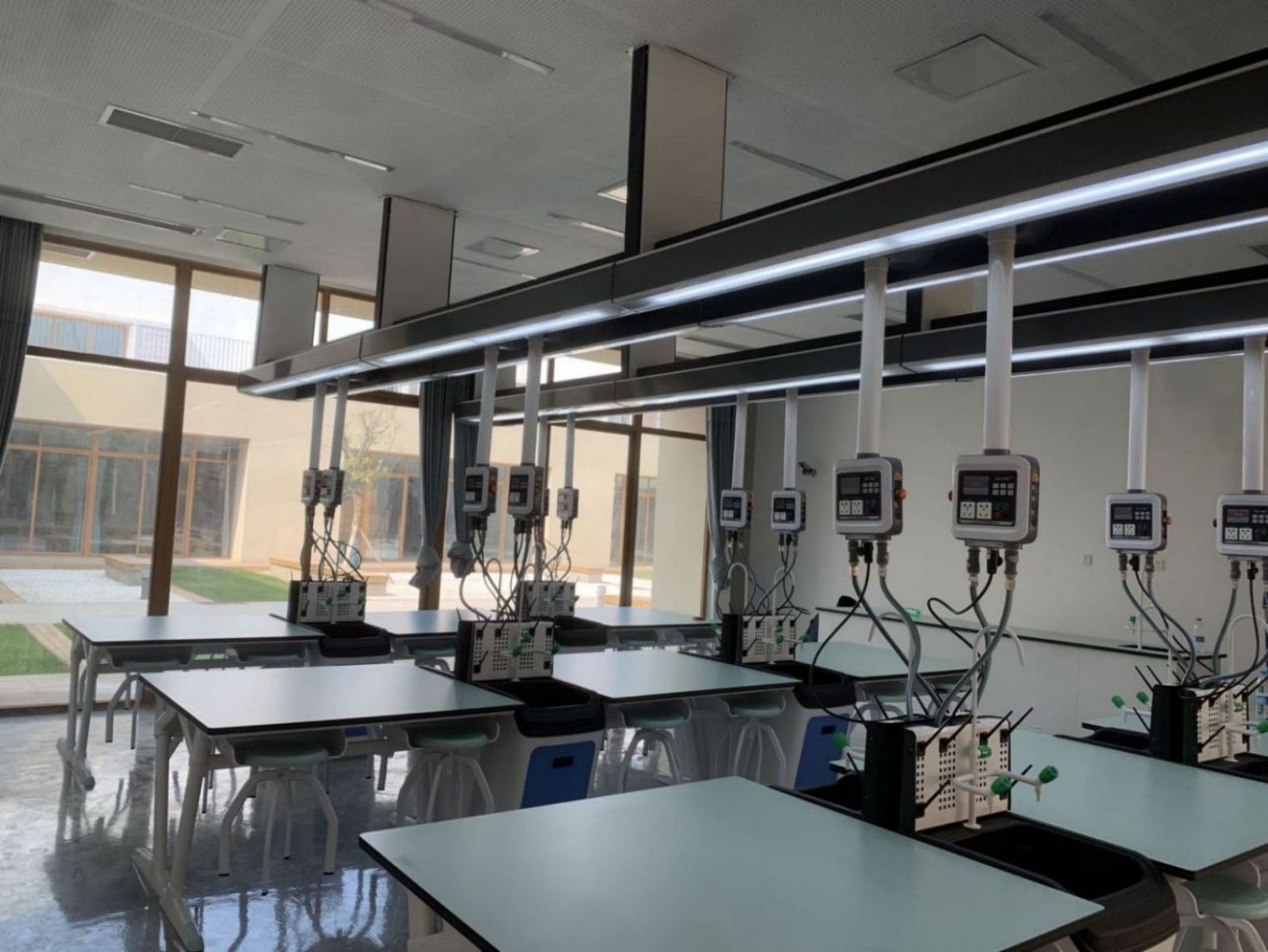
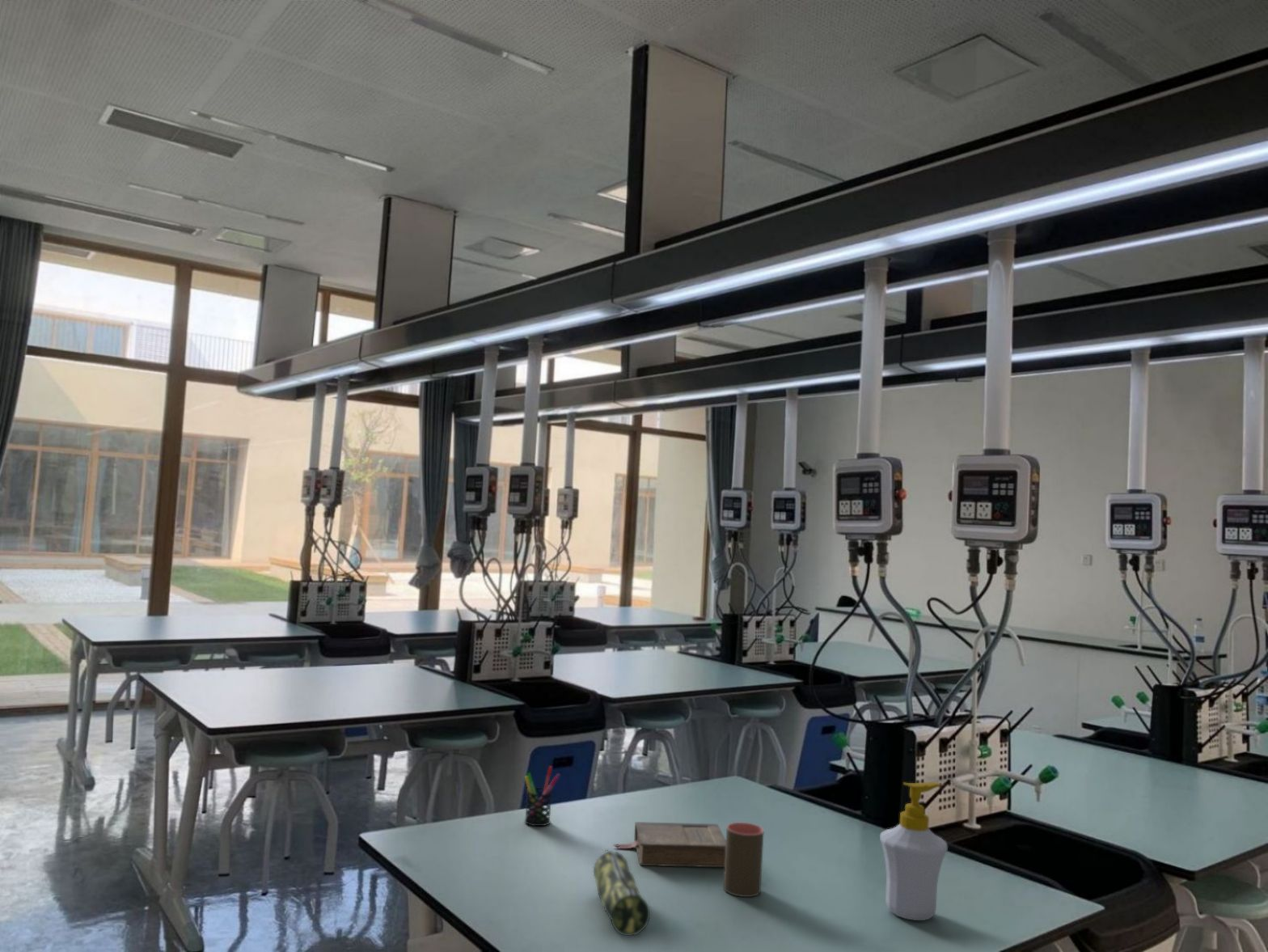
+ book [611,821,726,868]
+ pen holder [524,765,561,827]
+ soap bottle [879,781,949,921]
+ cup [723,822,764,898]
+ pencil case [593,848,651,937]
